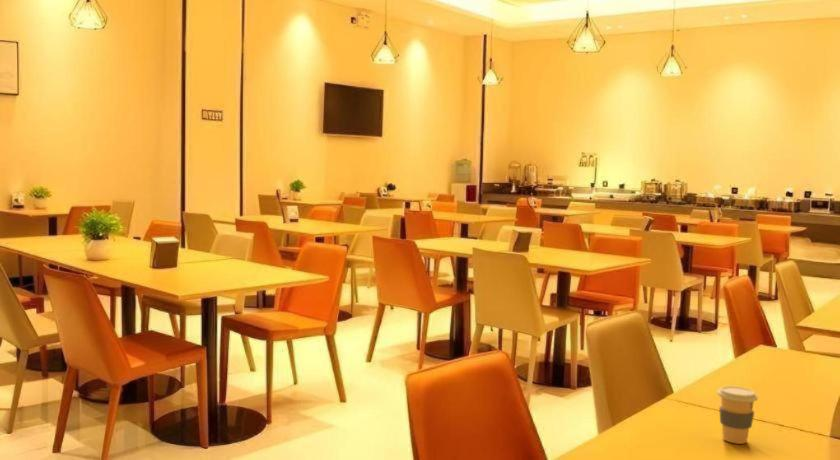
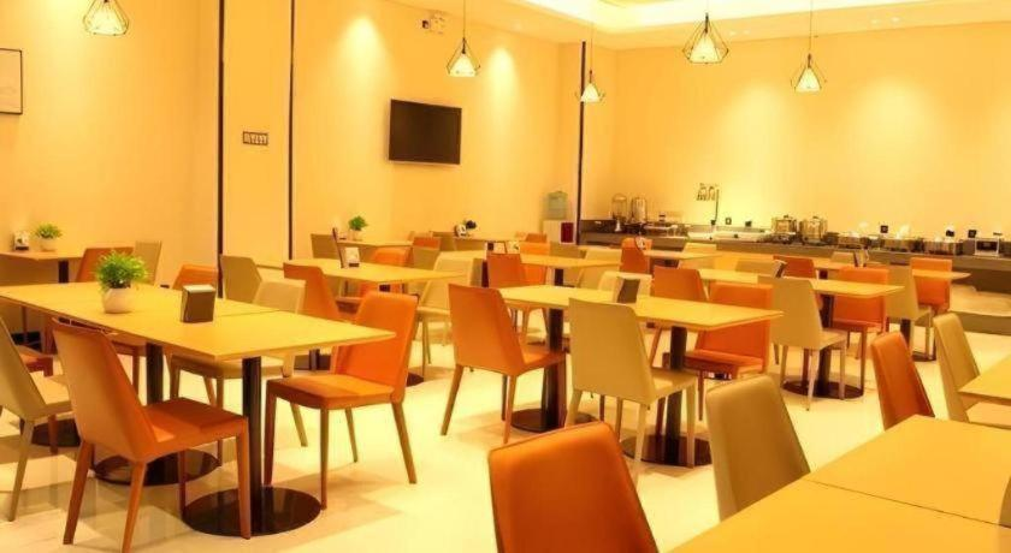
- coffee cup [716,385,759,445]
